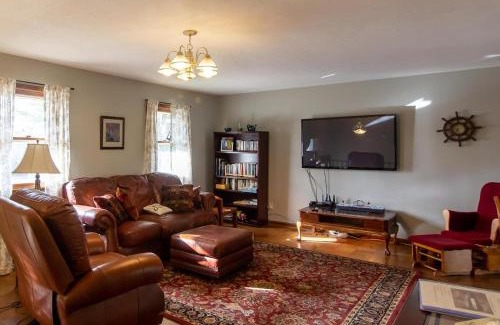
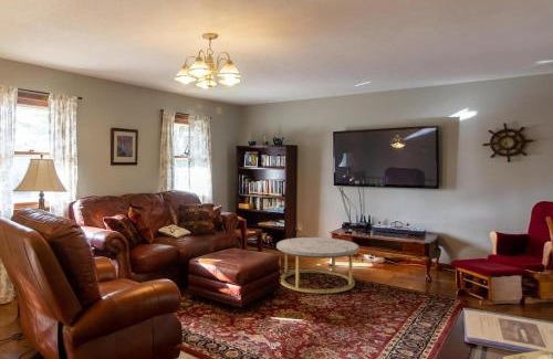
+ coffee table [275,236,361,295]
